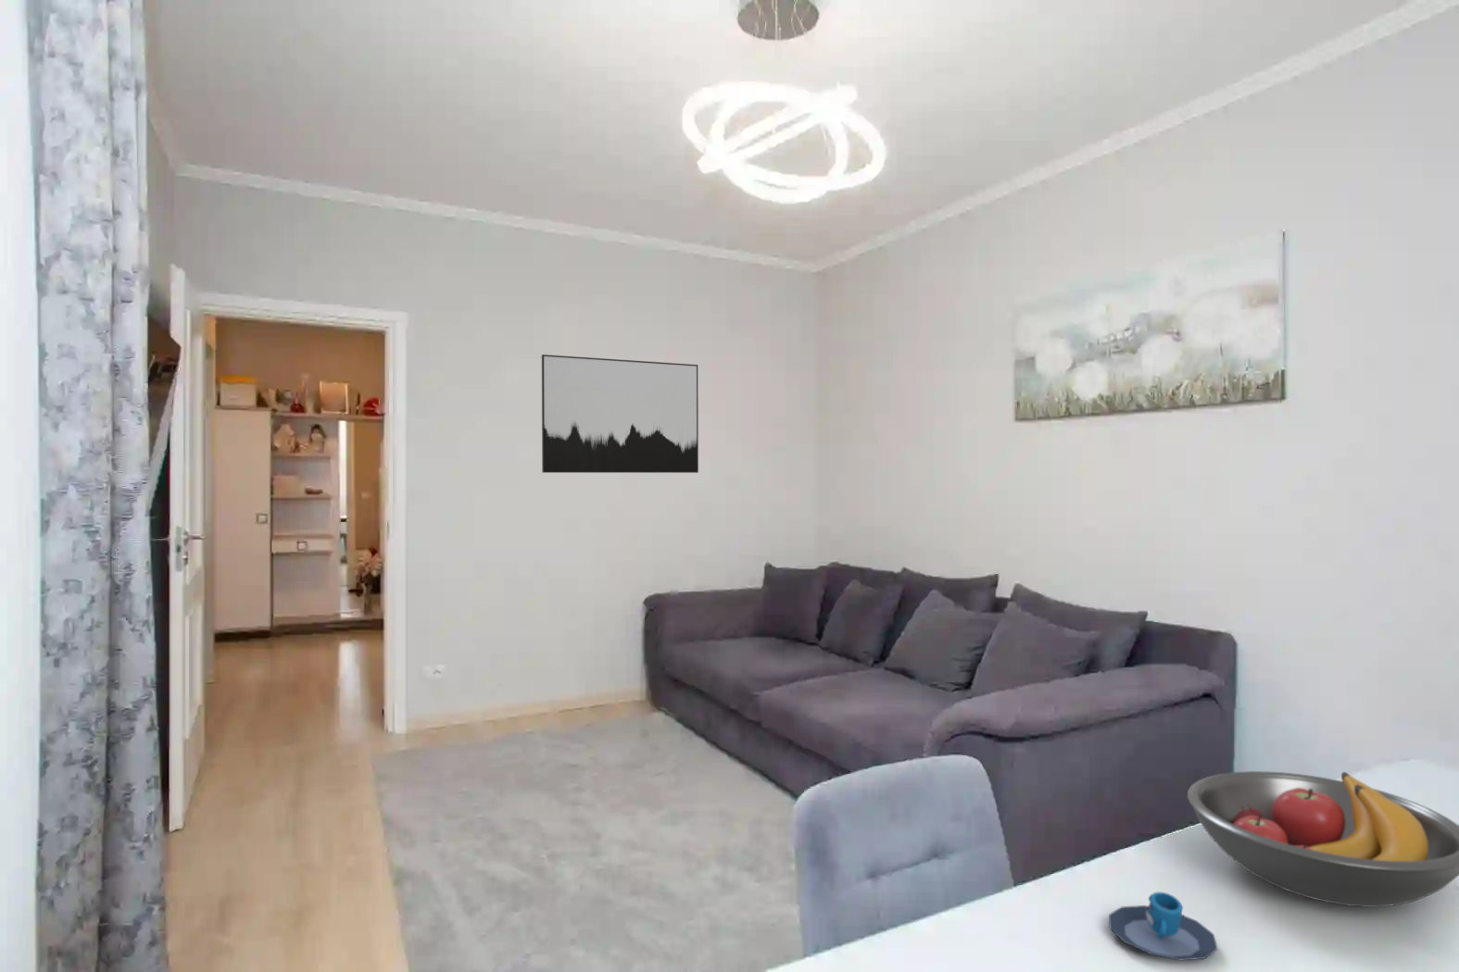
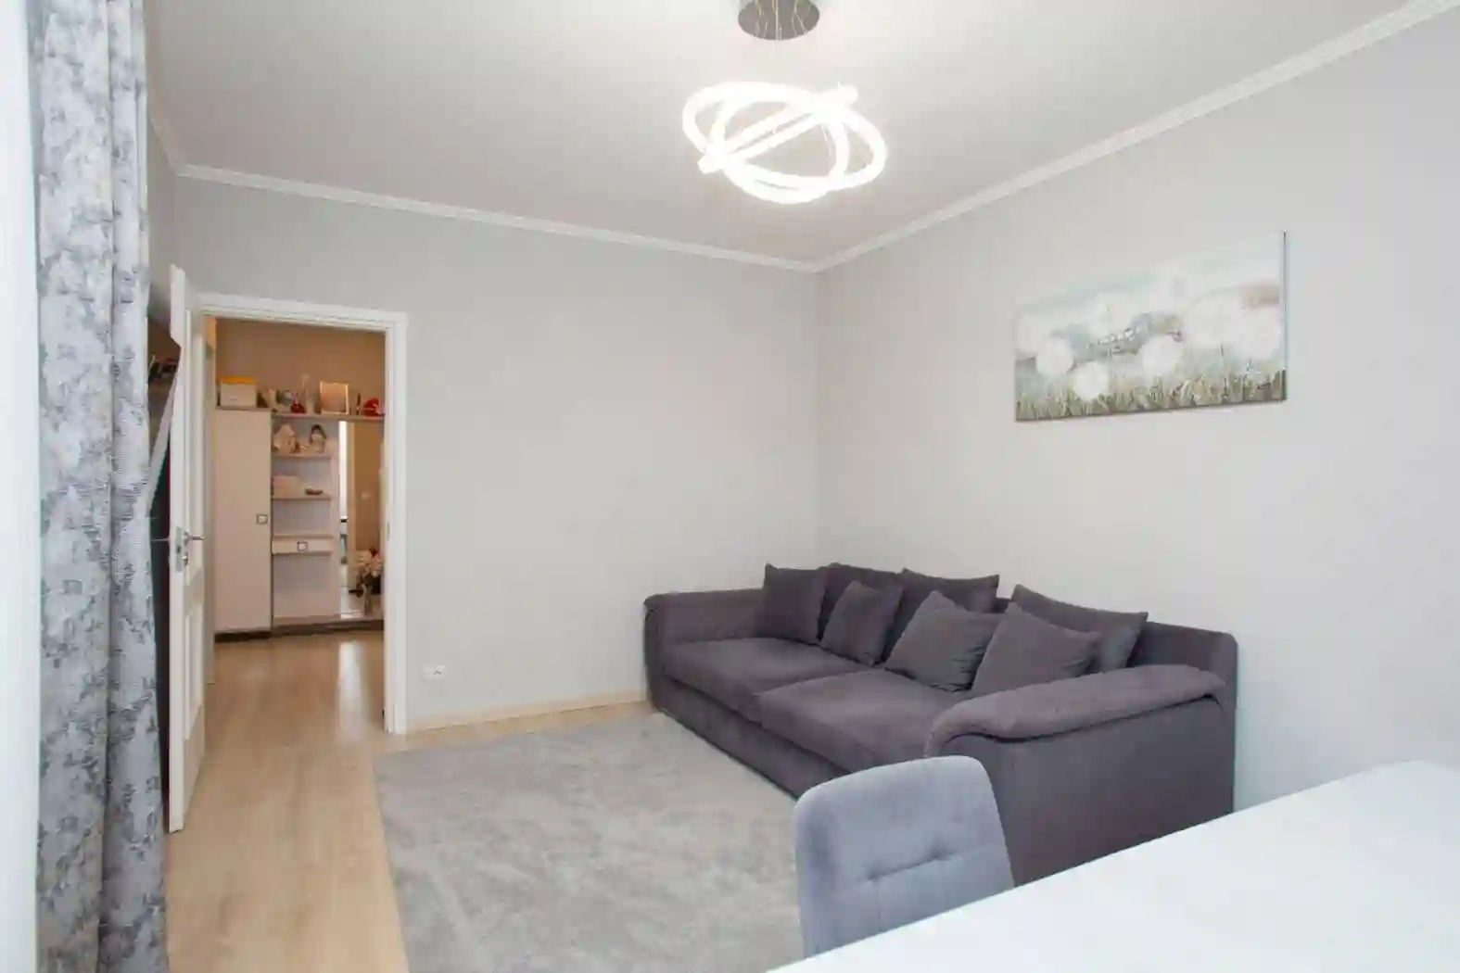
- fruit bowl [1187,770,1459,908]
- wall art [541,354,699,474]
- mug [1108,892,1218,962]
